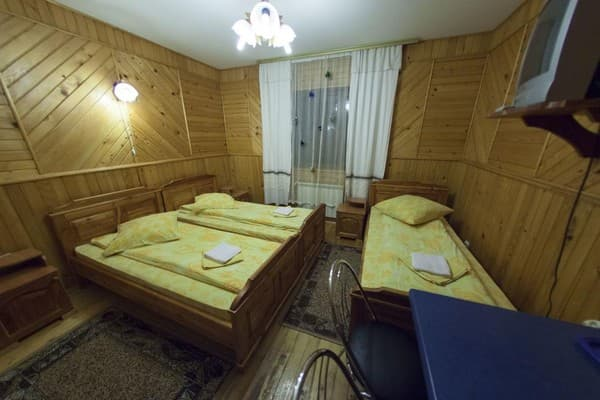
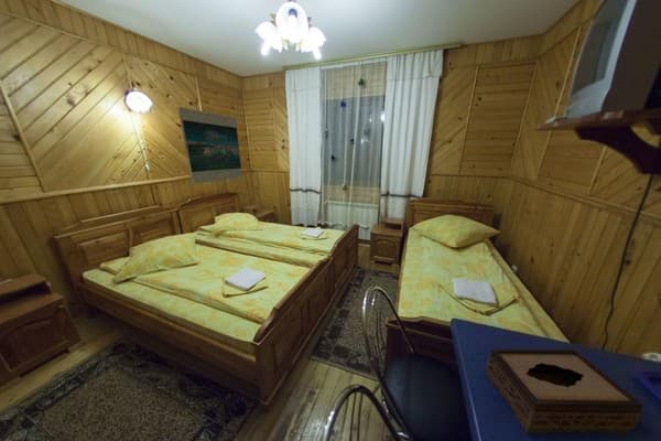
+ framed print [177,106,243,185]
+ tissue box [485,347,644,435]
